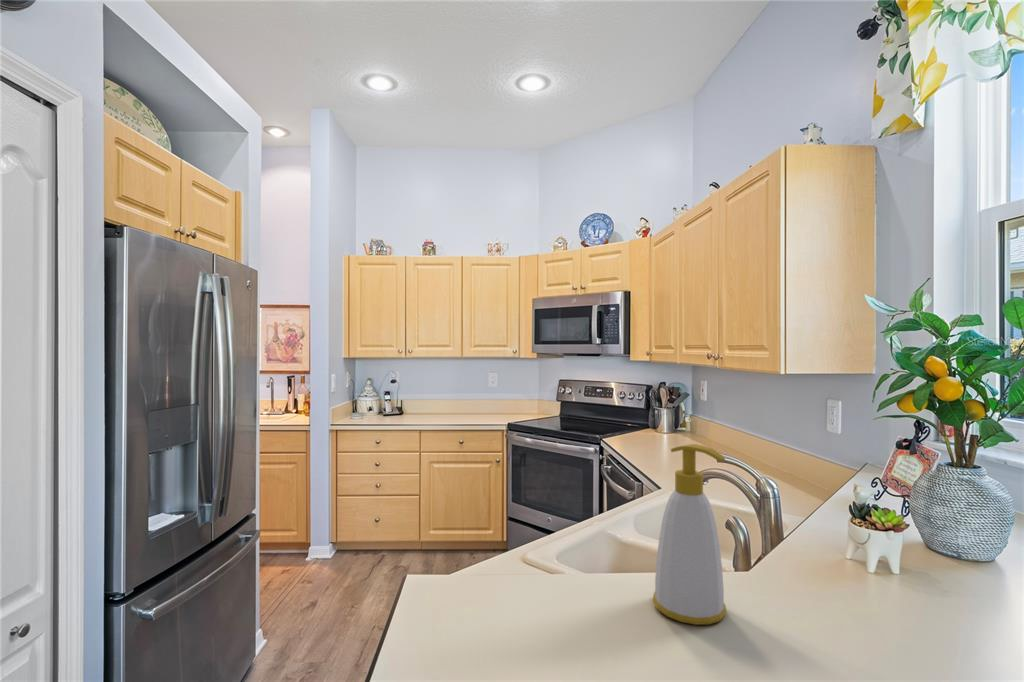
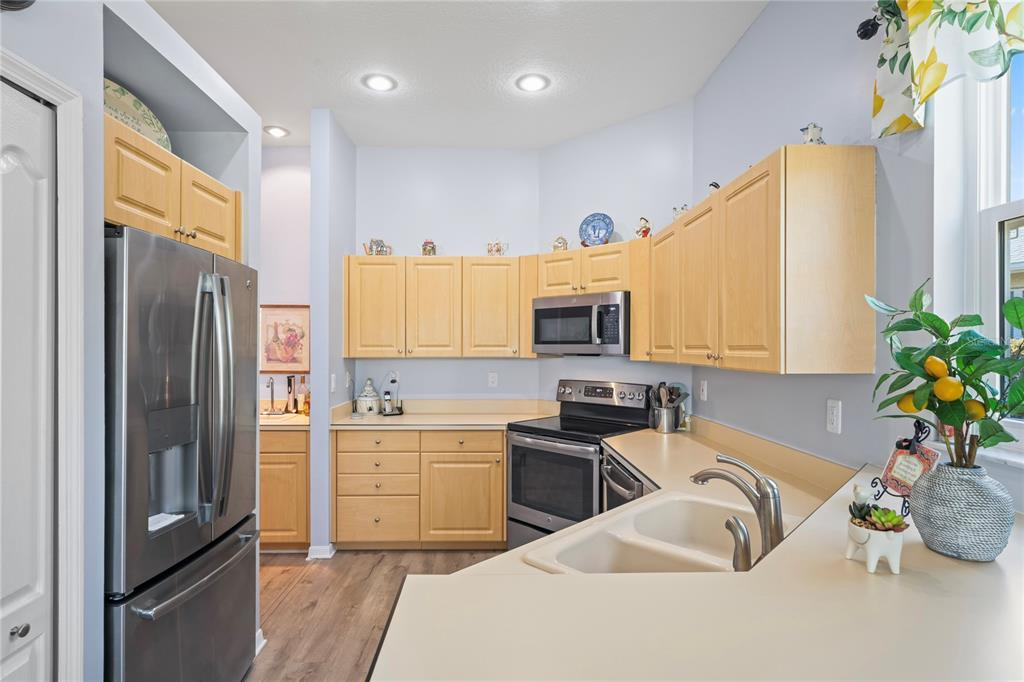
- soap bottle [652,443,727,626]
